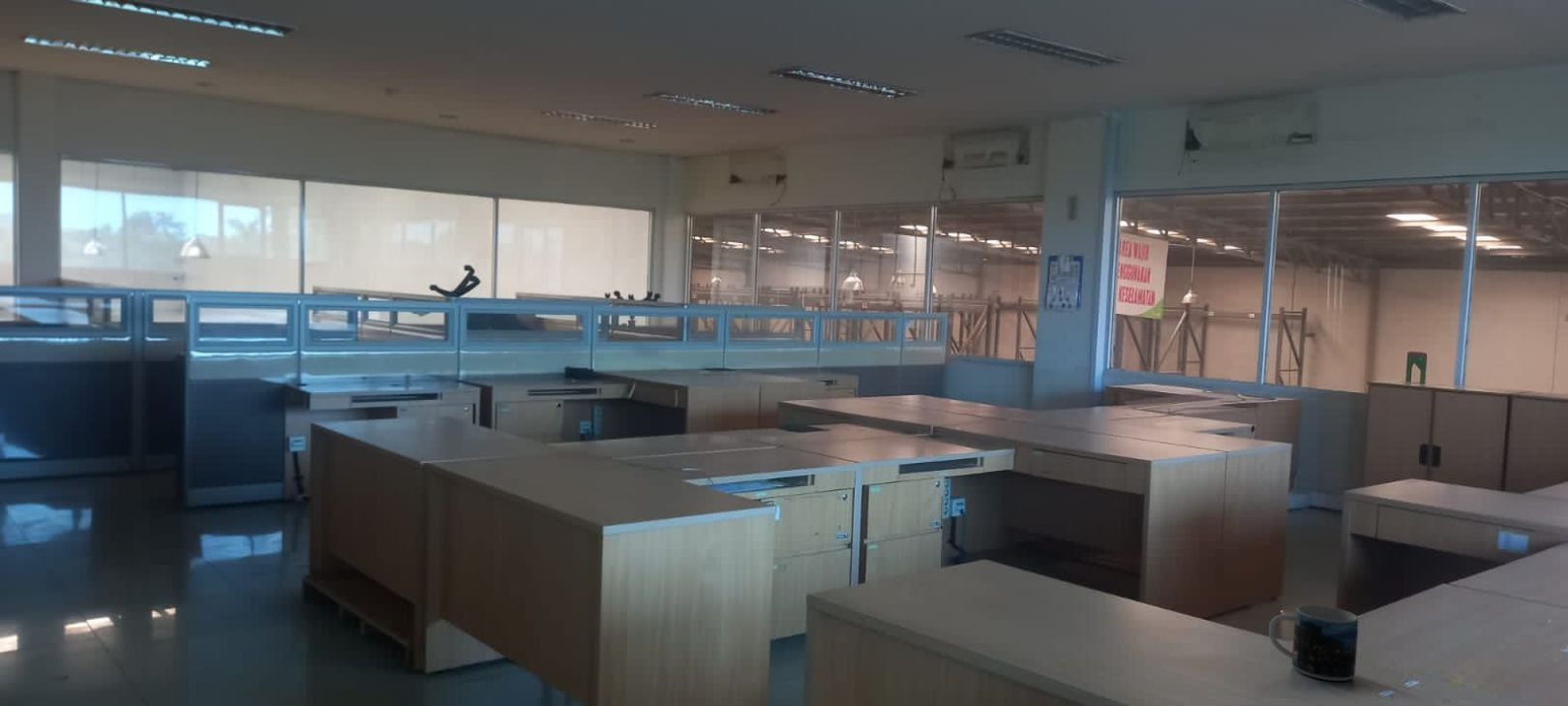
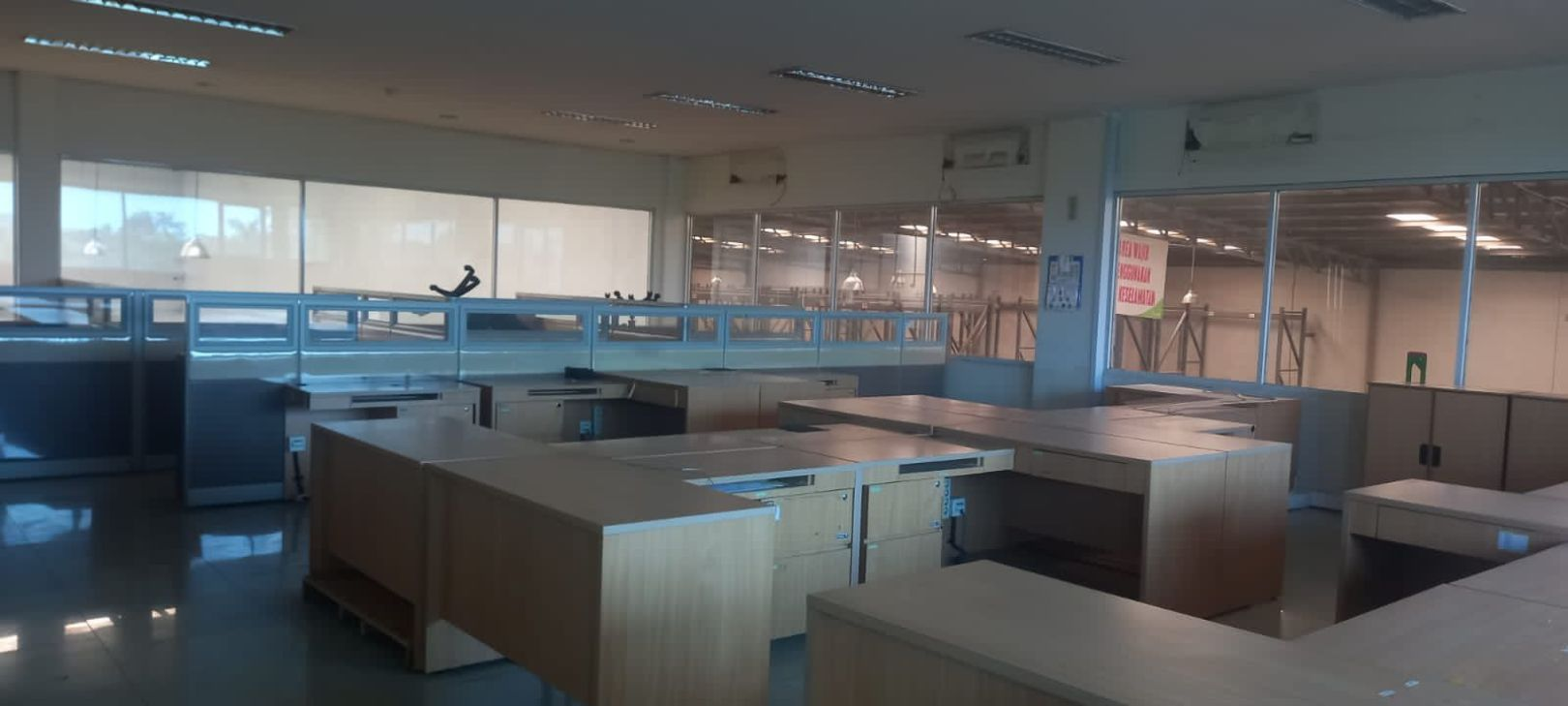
- mug [1268,604,1359,682]
